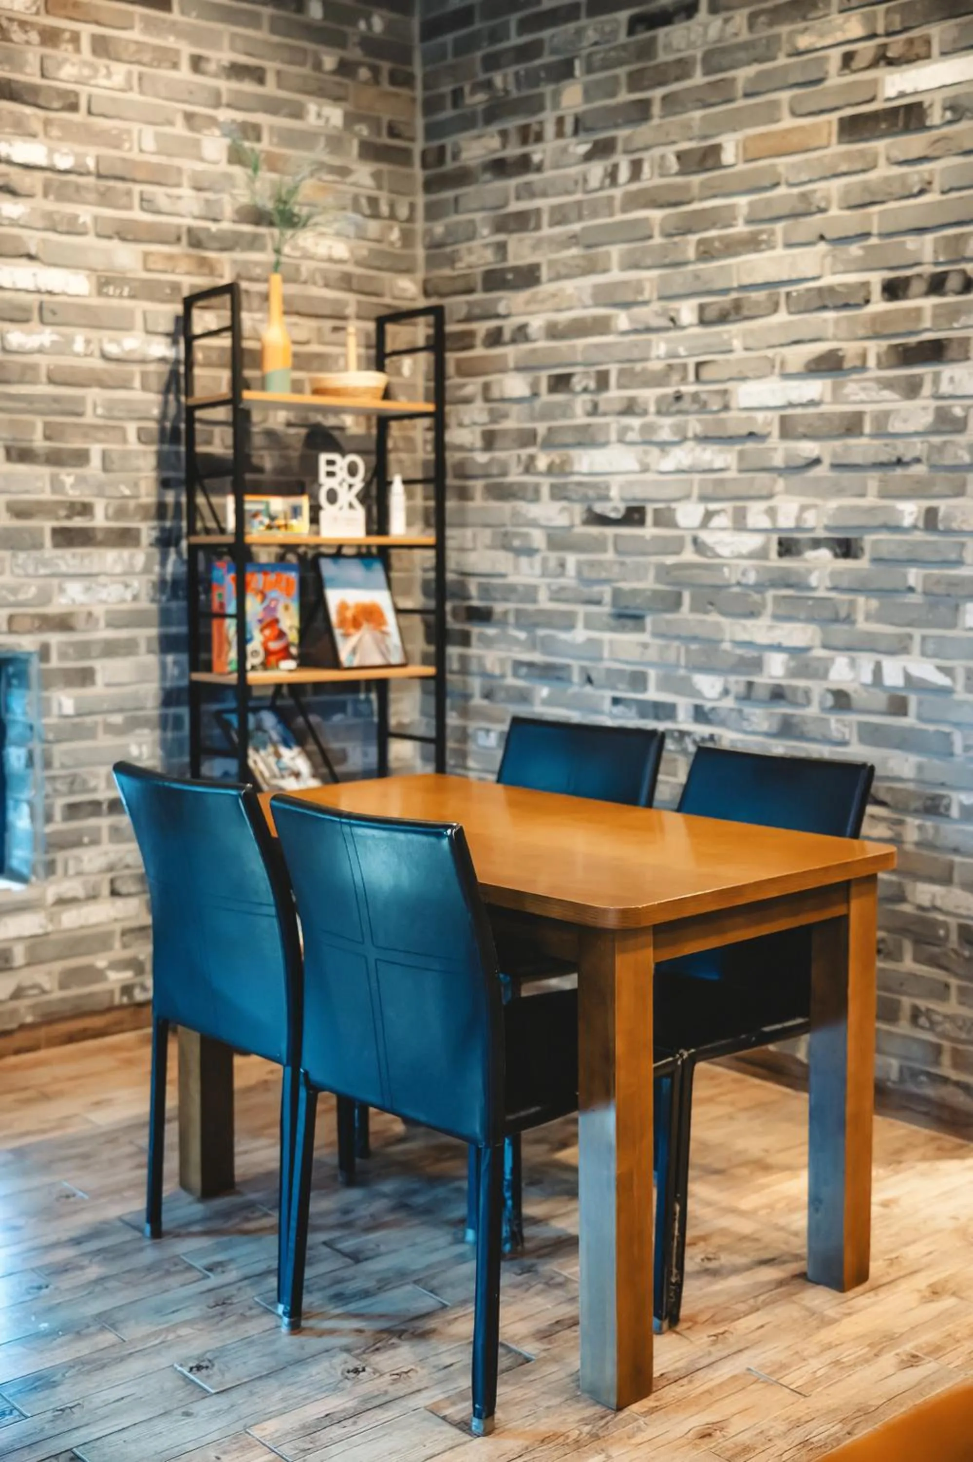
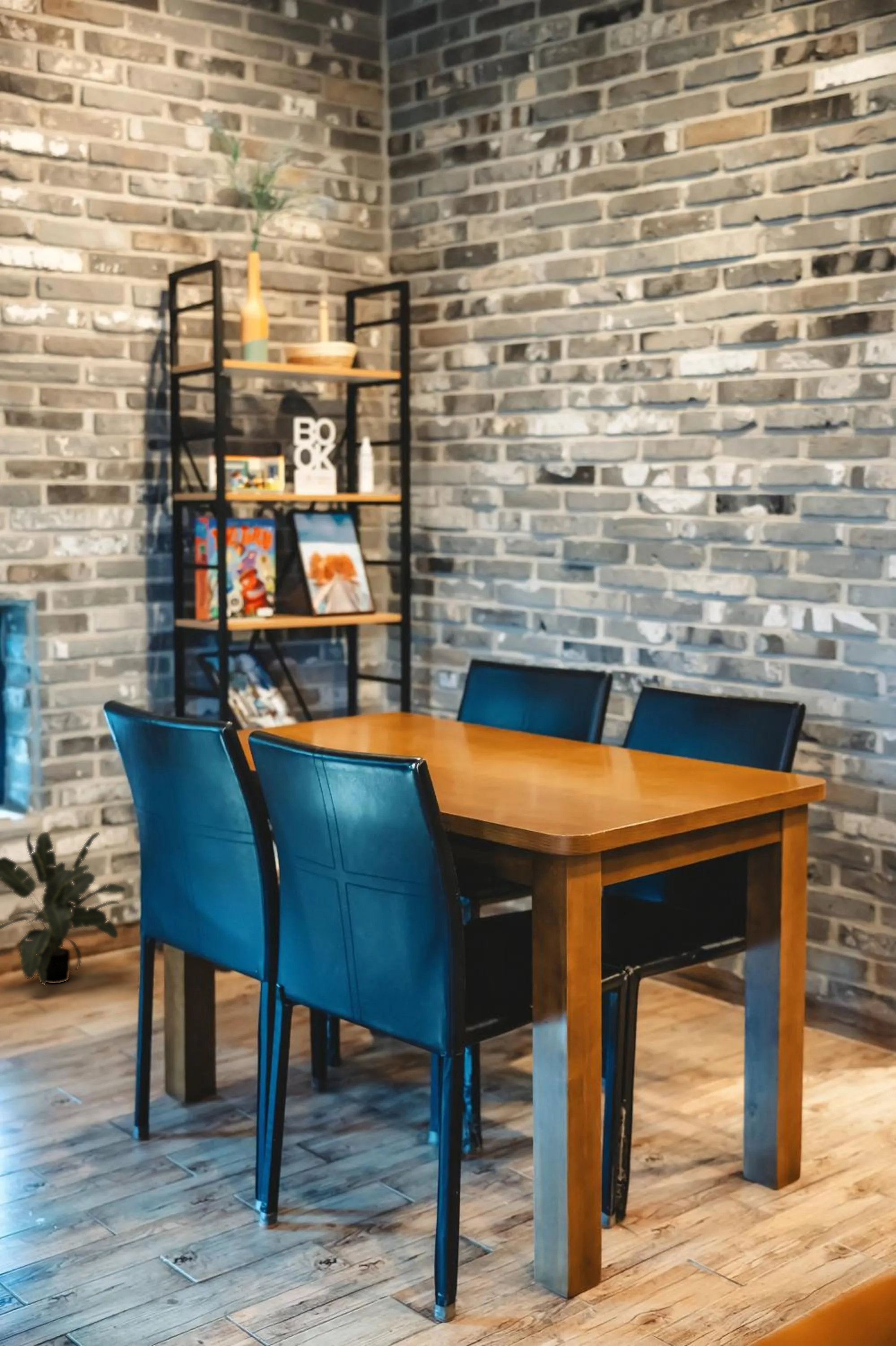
+ potted plant [0,831,126,986]
